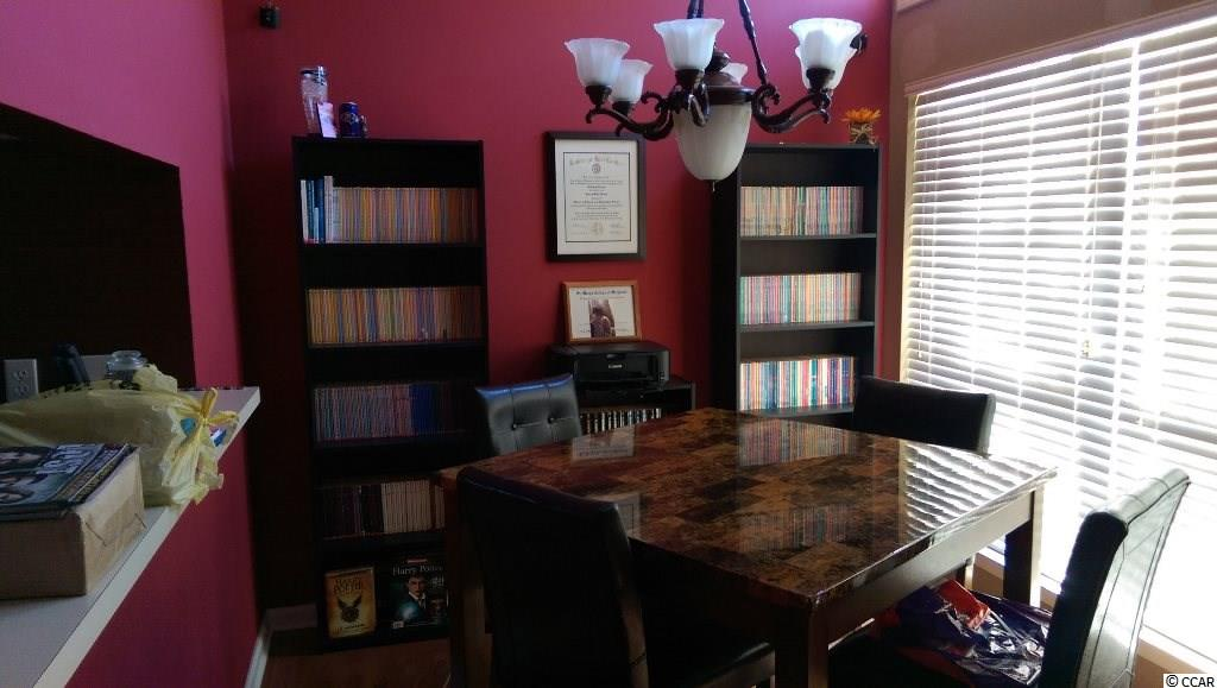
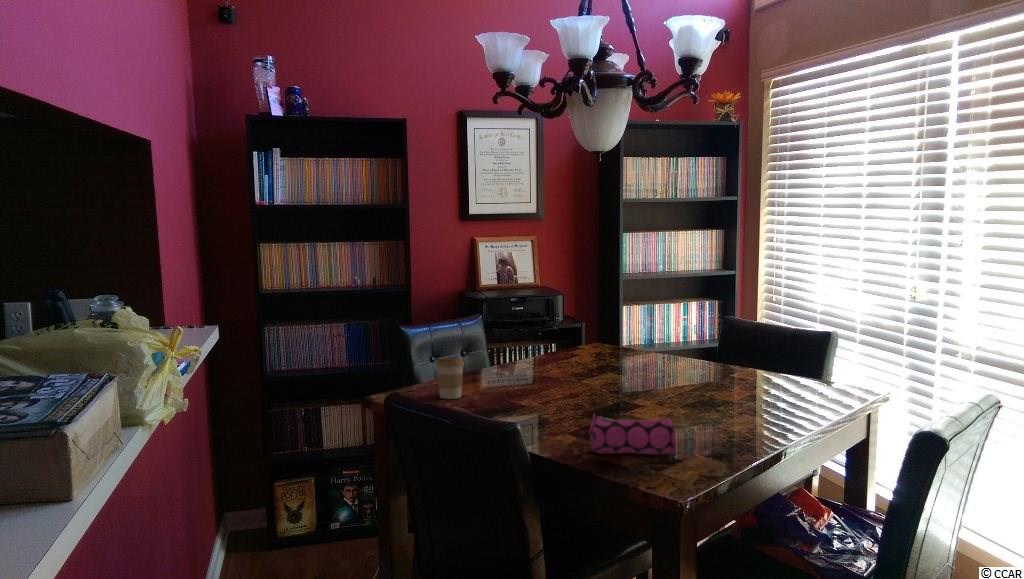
+ pencil case [589,413,677,455]
+ coffee cup [434,357,465,400]
